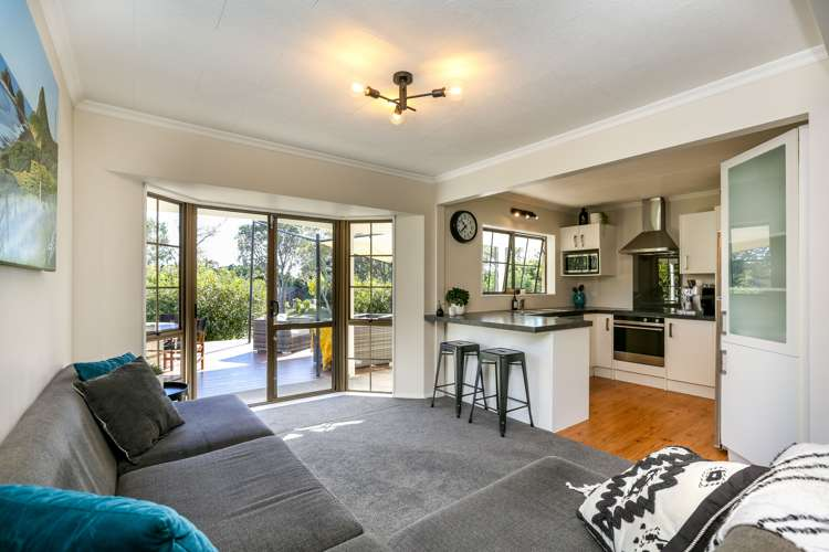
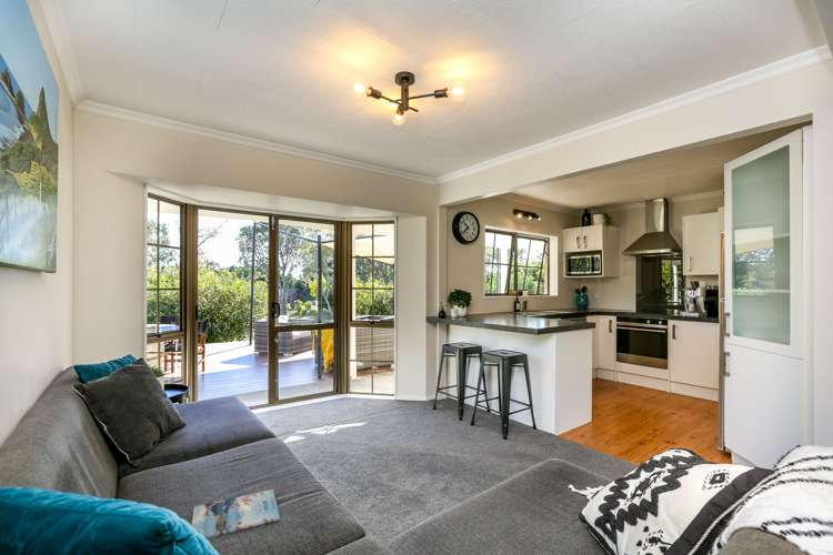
+ magazine [191,488,281,539]
